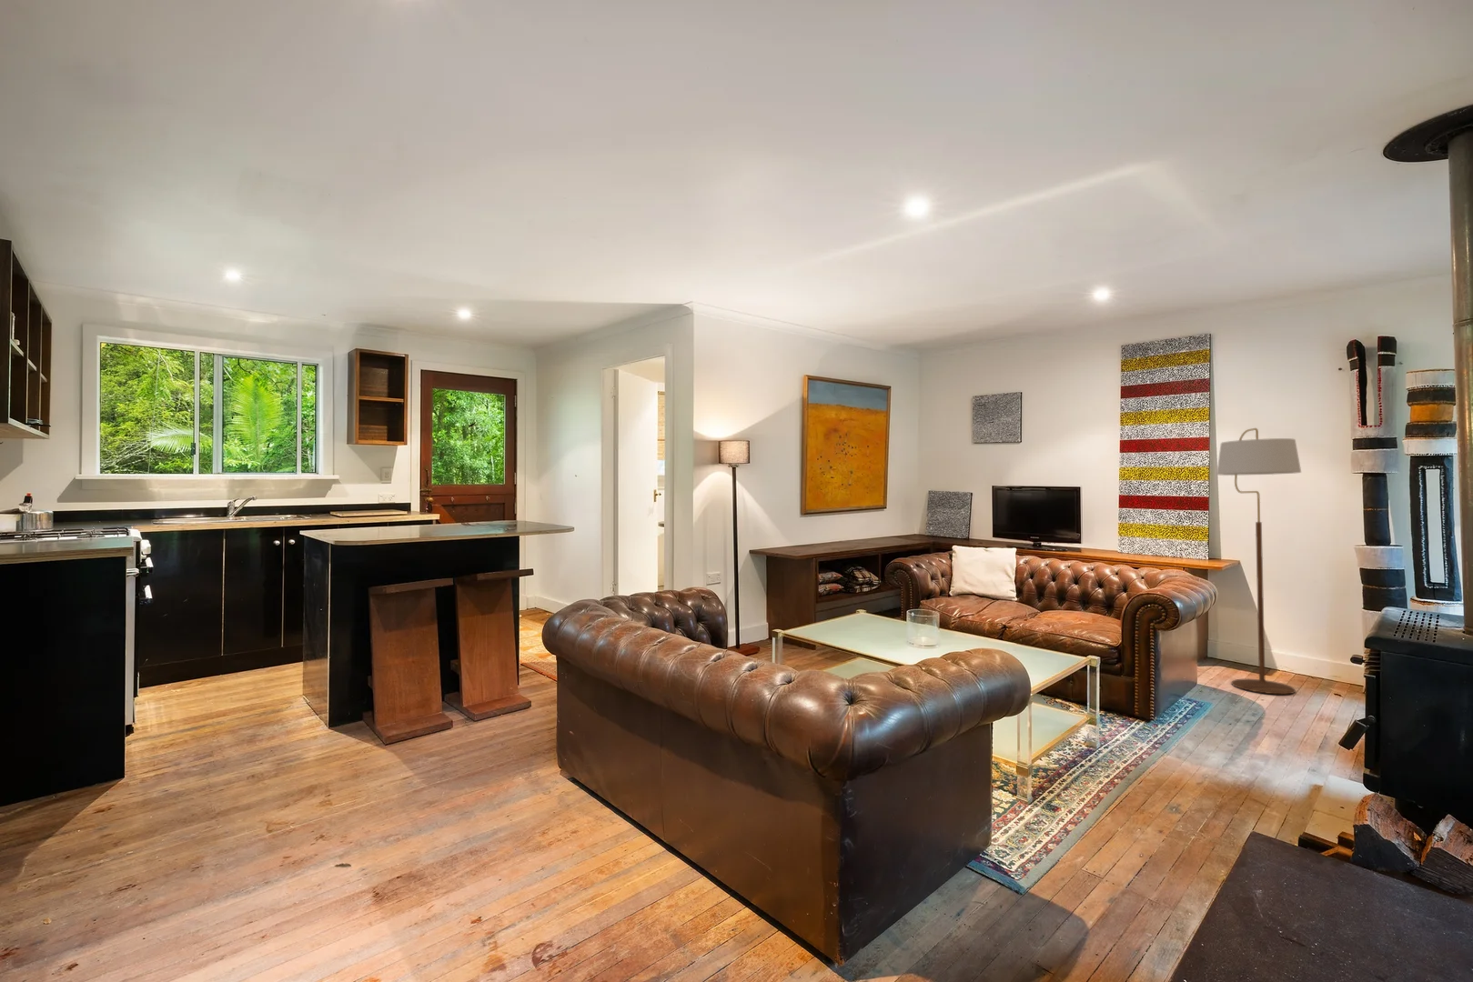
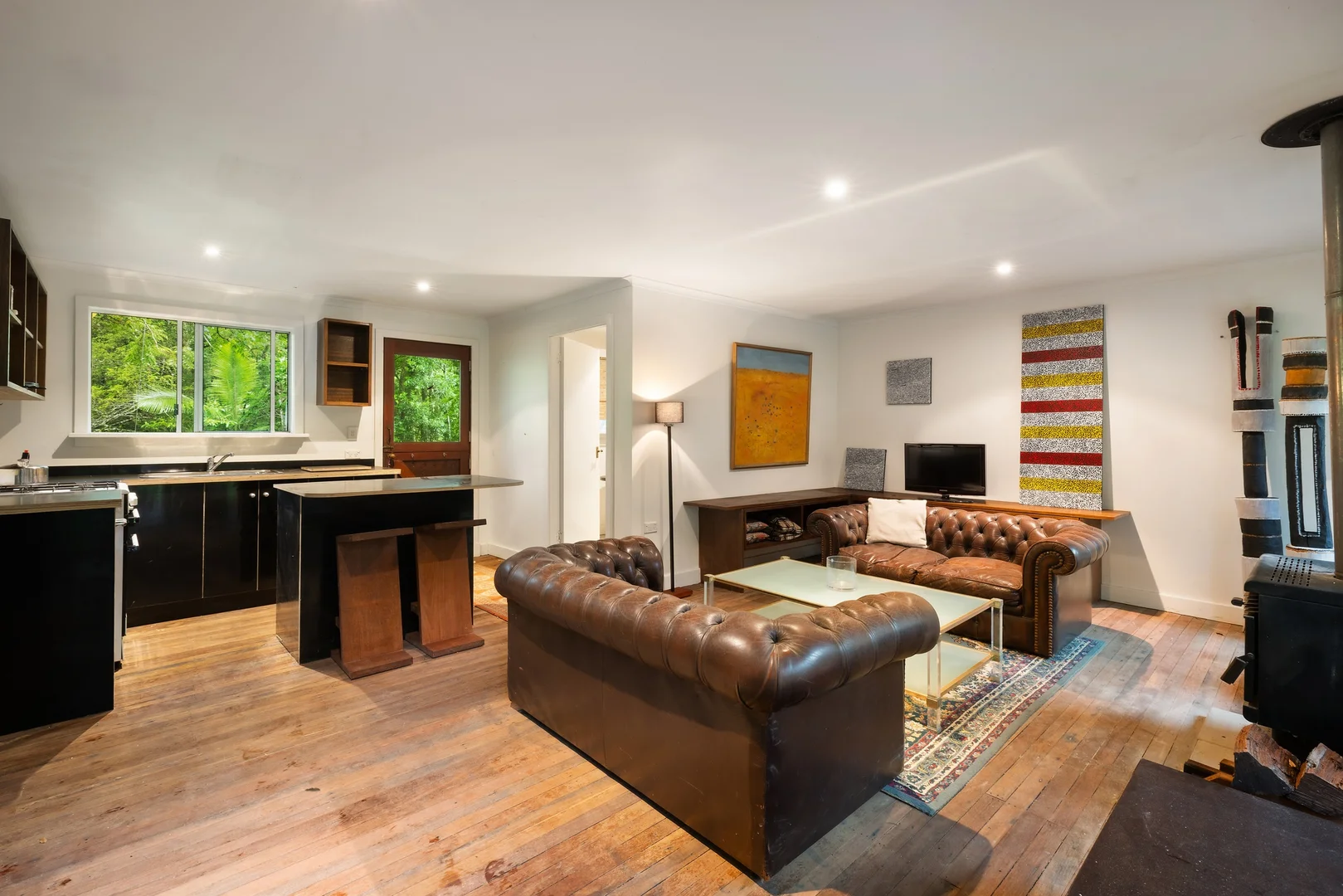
- floor lamp [1215,427,1302,695]
